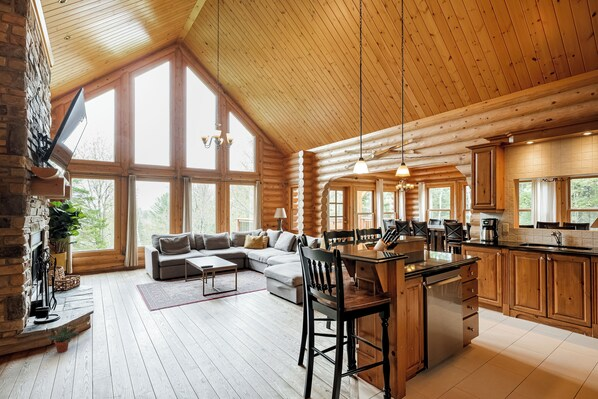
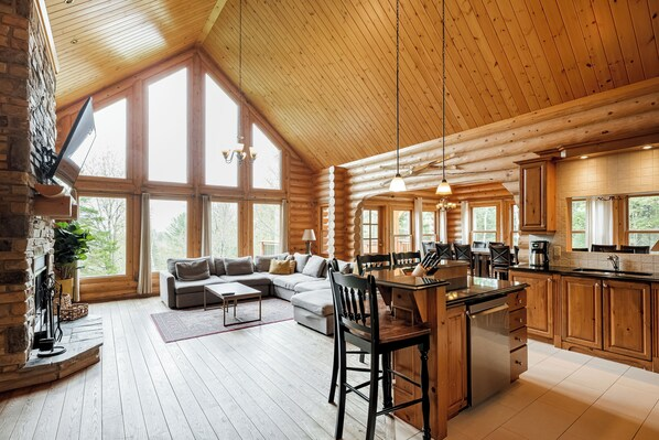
- potted plant [46,326,80,354]
